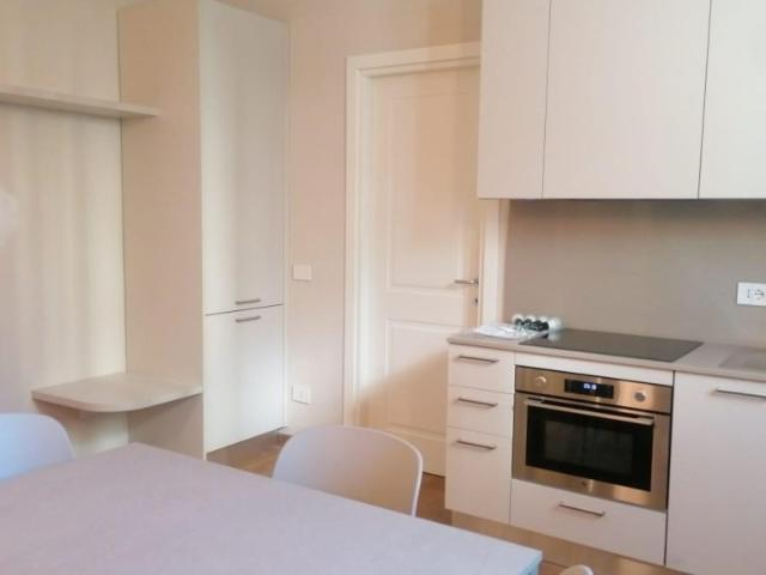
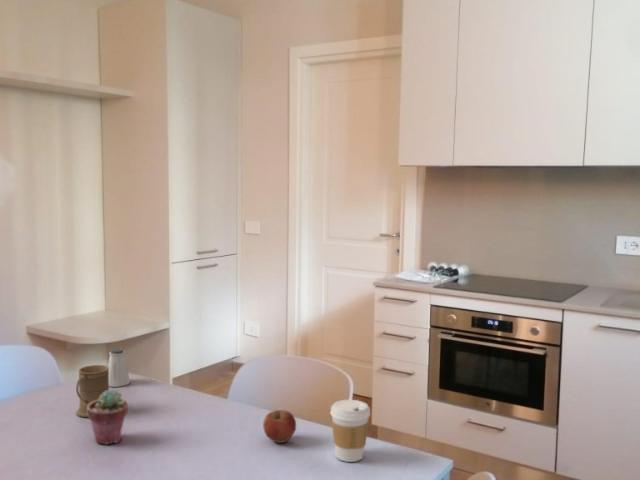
+ saltshaker [107,347,131,388]
+ potted succulent [87,389,129,446]
+ mug [75,364,110,418]
+ coffee cup [330,399,371,463]
+ apple [262,409,297,444]
